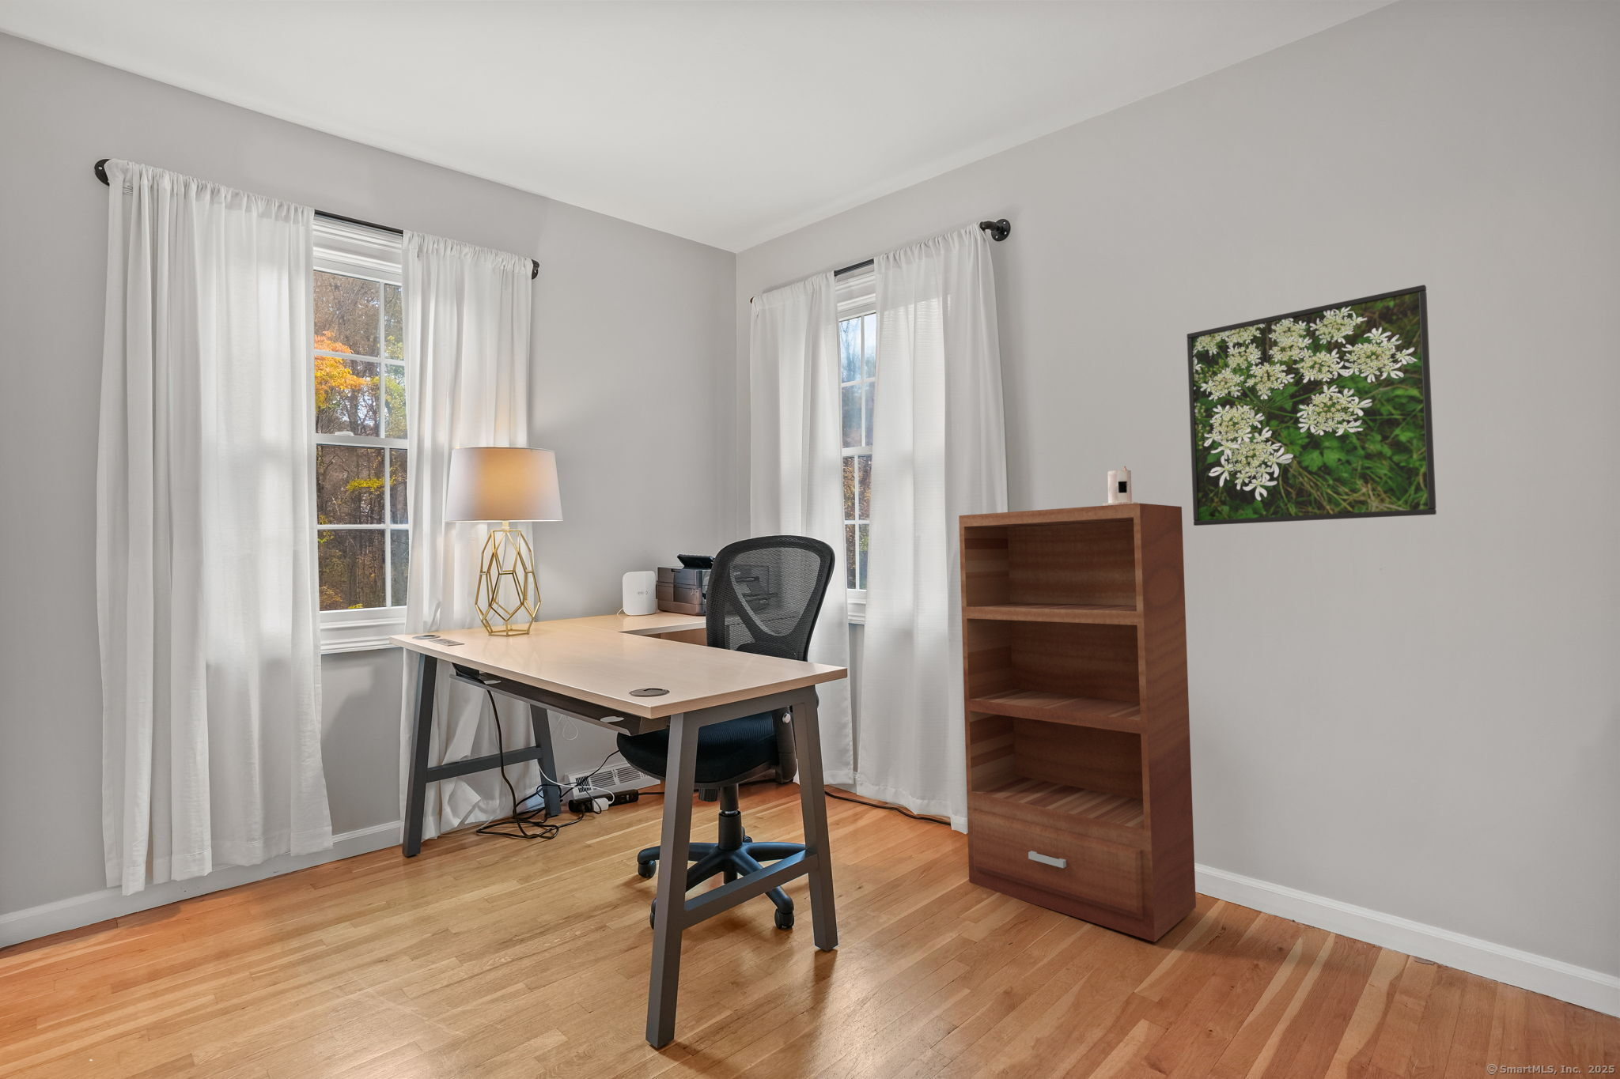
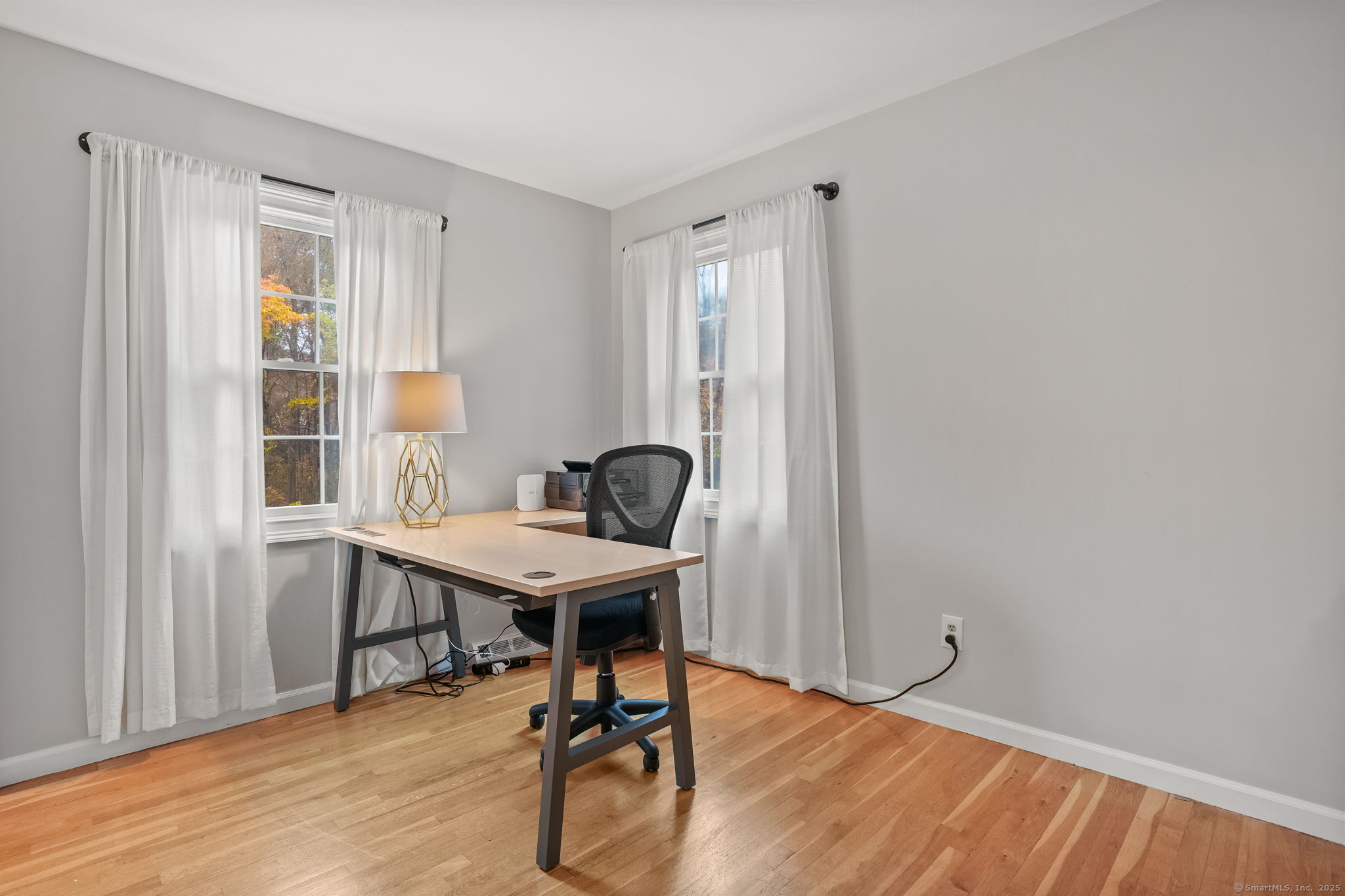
- candle [1102,466,1138,506]
- bookshelf [958,502,1197,943]
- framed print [1185,284,1437,526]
